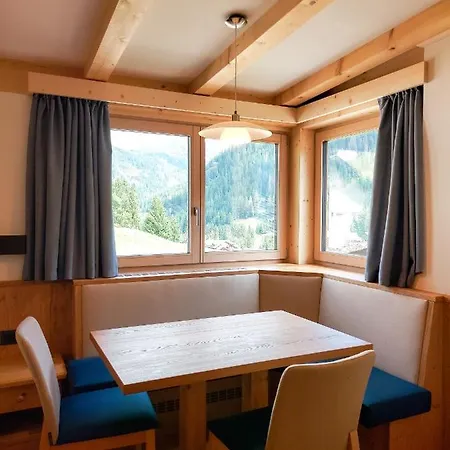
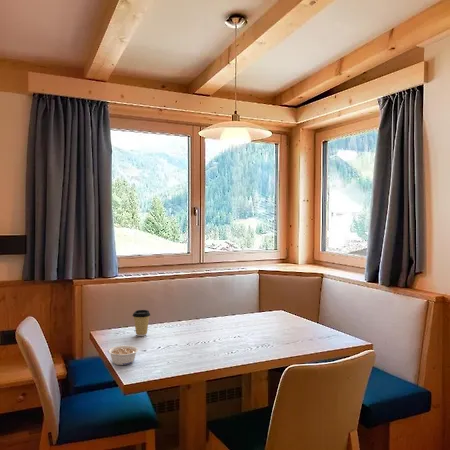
+ coffee cup [132,309,151,337]
+ legume [107,344,139,366]
